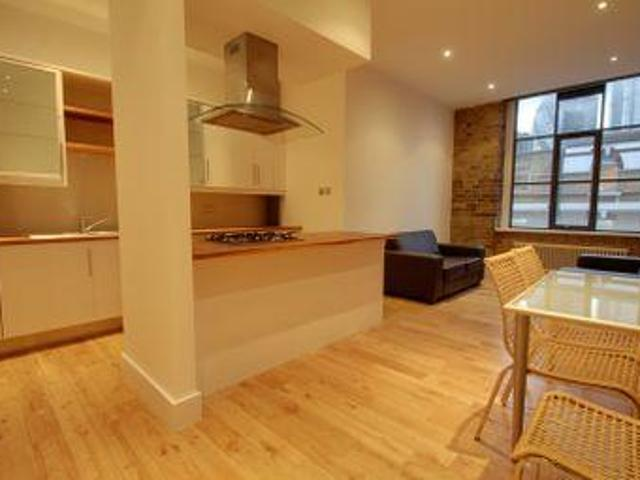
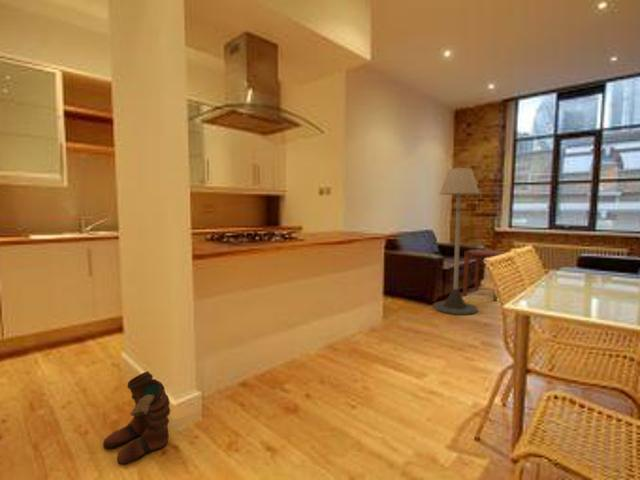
+ boots [102,370,172,466]
+ floor lamp [432,167,481,316]
+ side table [462,248,509,302]
